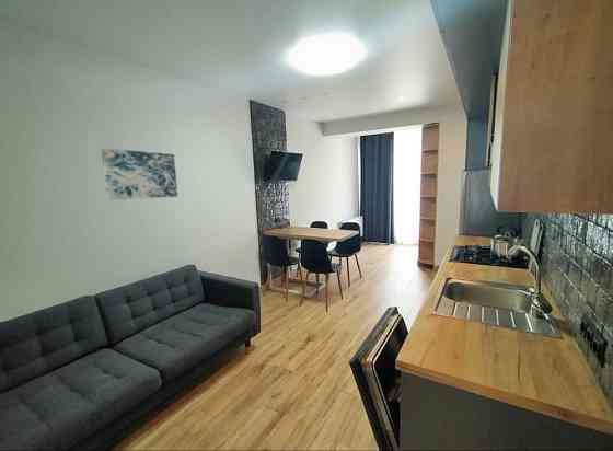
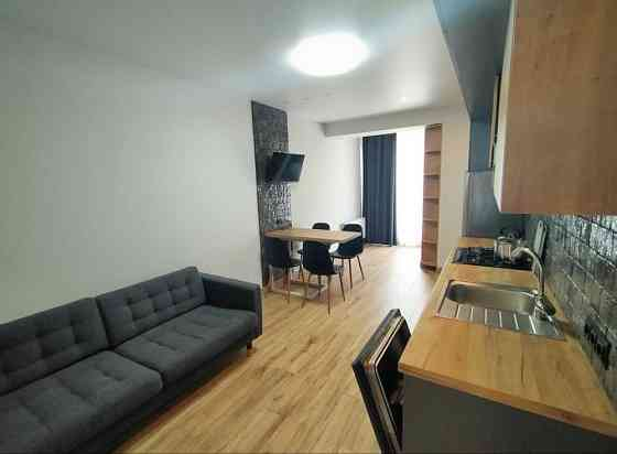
- wall art [101,147,178,200]
